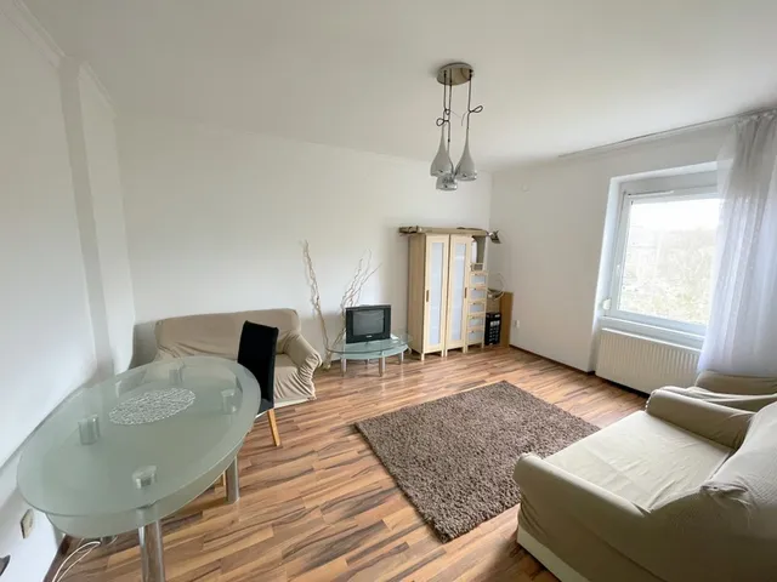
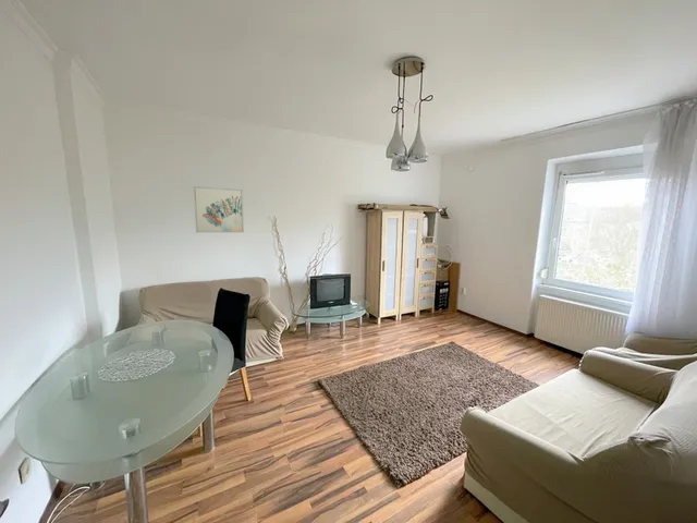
+ wall art [193,185,245,233]
